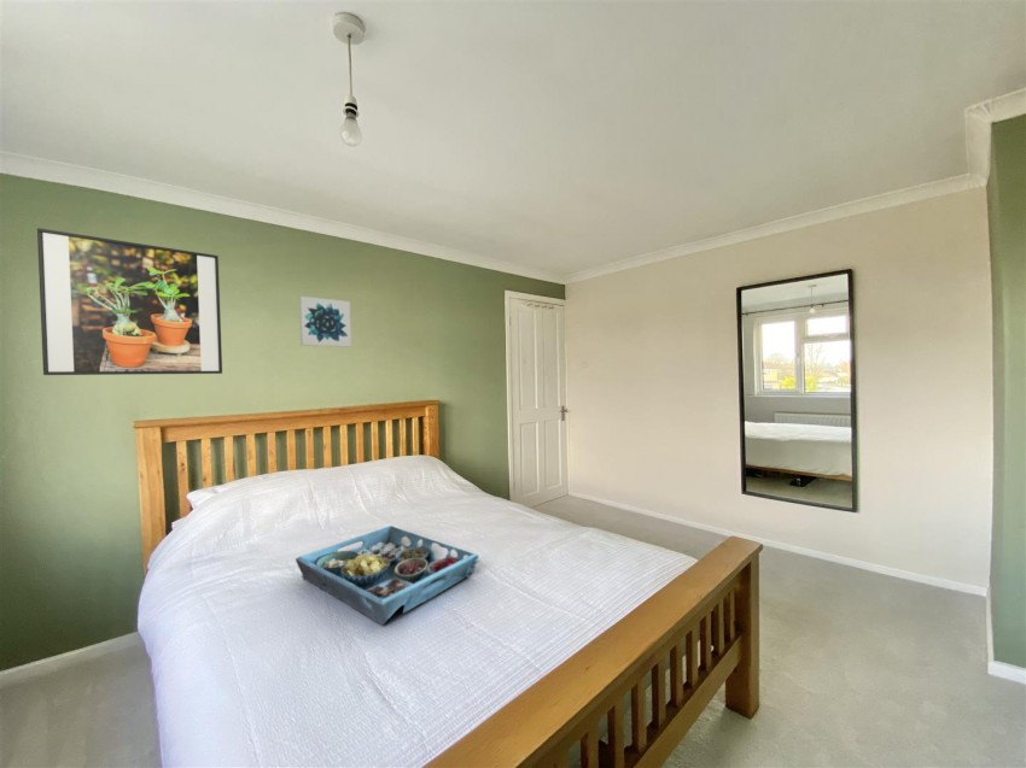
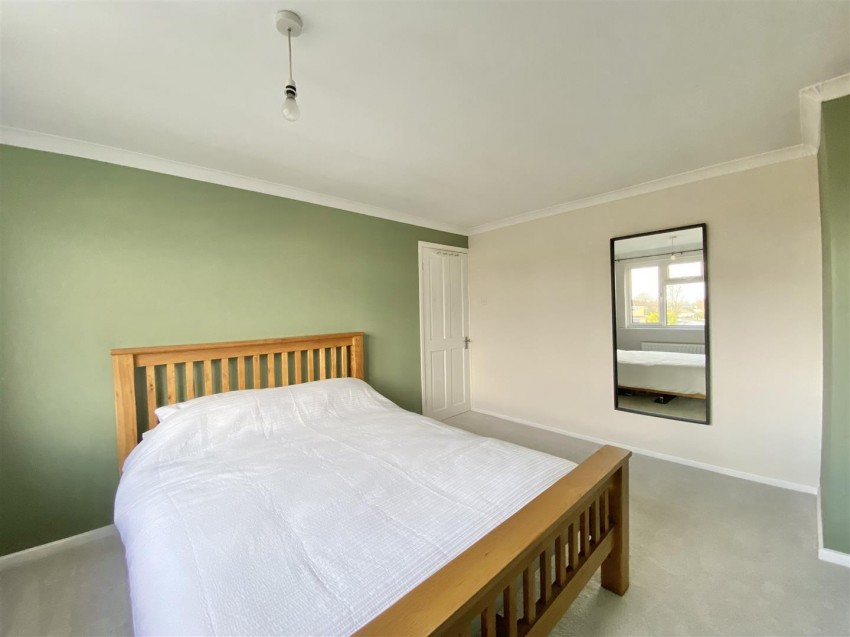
- wall art [298,295,352,348]
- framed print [36,227,223,376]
- serving tray [295,524,480,627]
